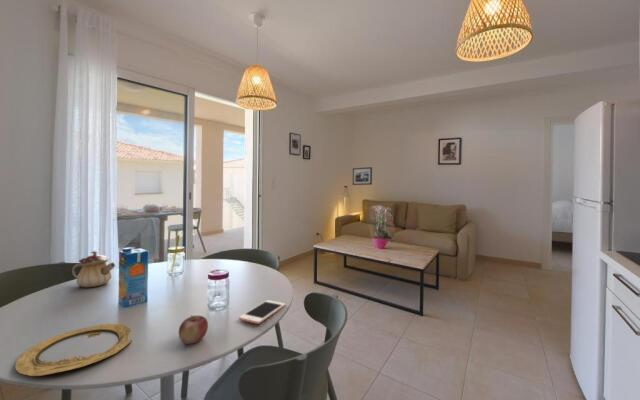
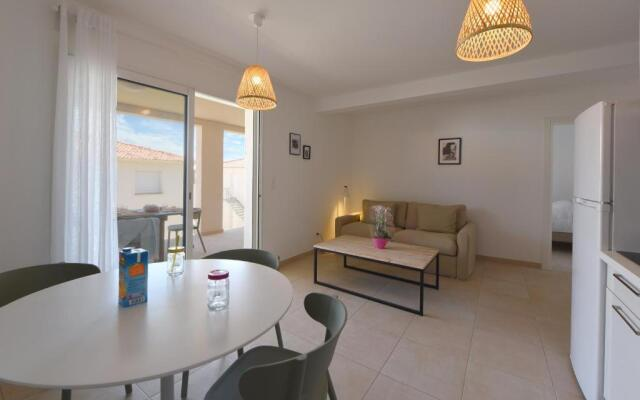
- apple [178,314,209,345]
- teapot [71,250,116,288]
- plate [14,323,133,377]
- cell phone [238,299,286,325]
- picture frame [352,166,373,186]
